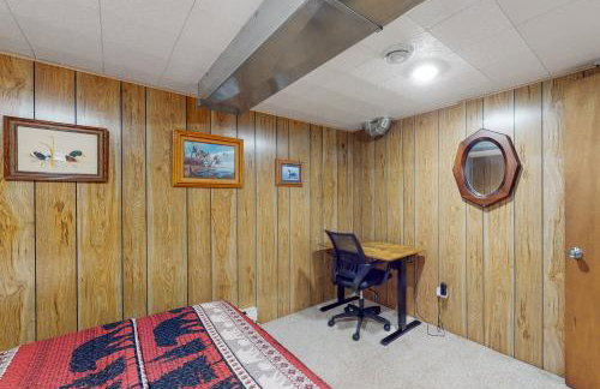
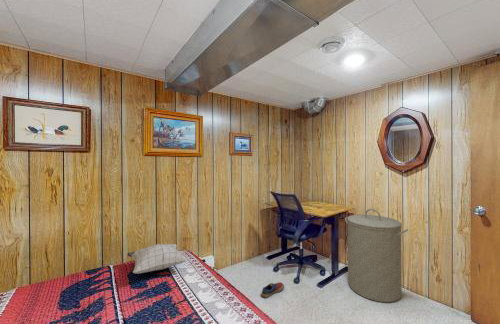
+ pillow [126,243,188,275]
+ shoe [261,281,285,299]
+ laundry hamper [344,208,409,303]
